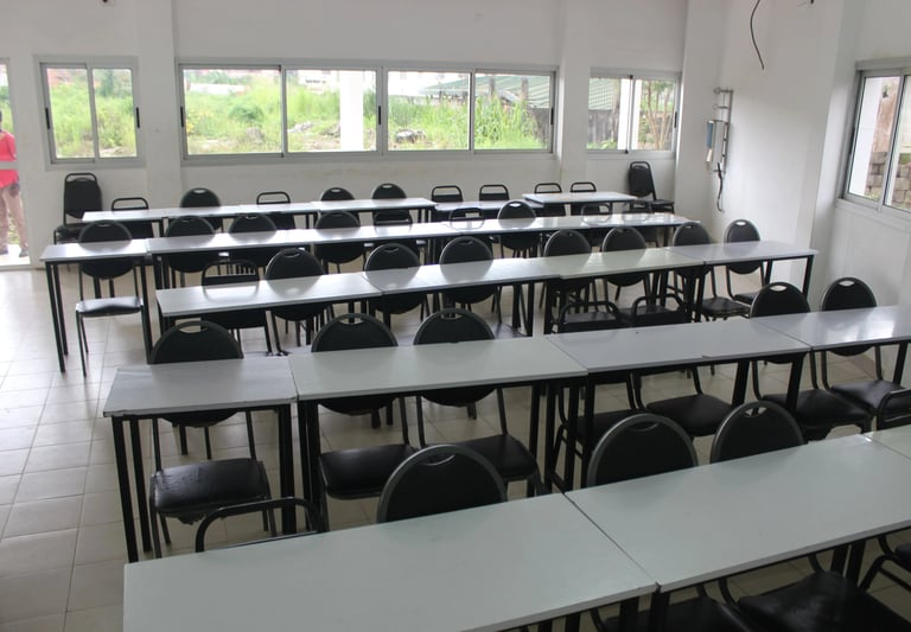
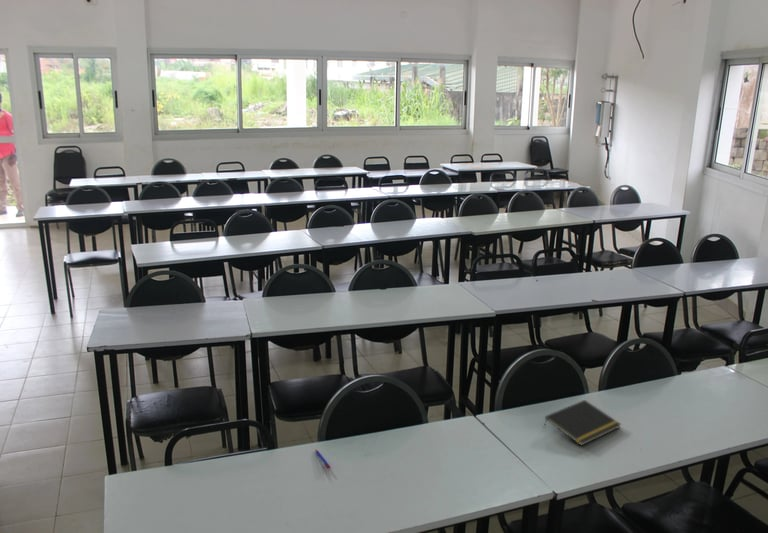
+ pen [314,448,332,470]
+ notepad [543,399,622,447]
